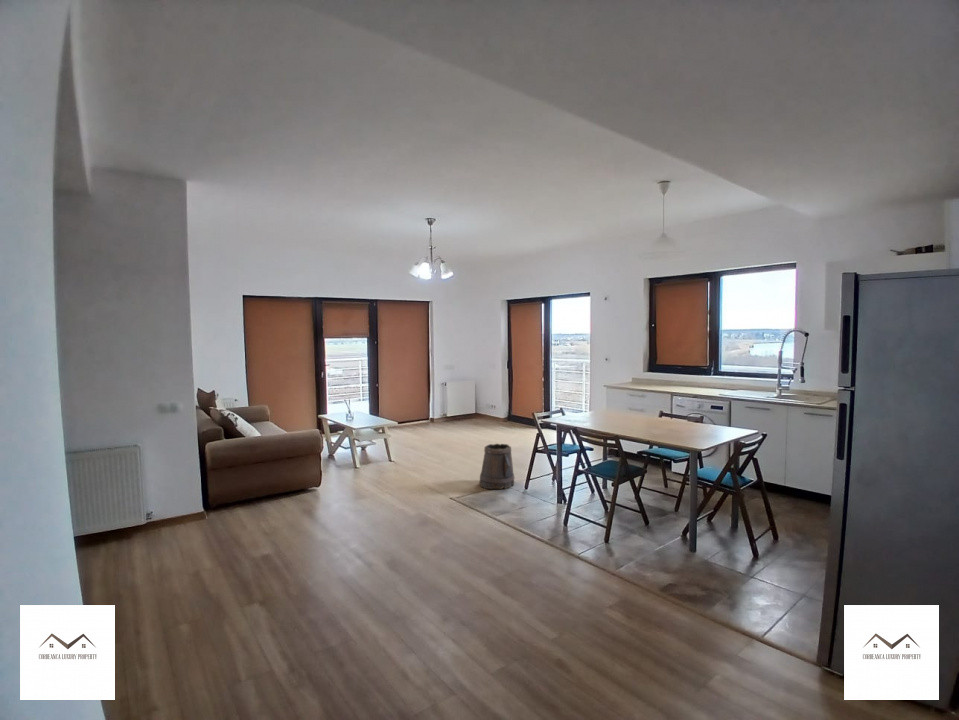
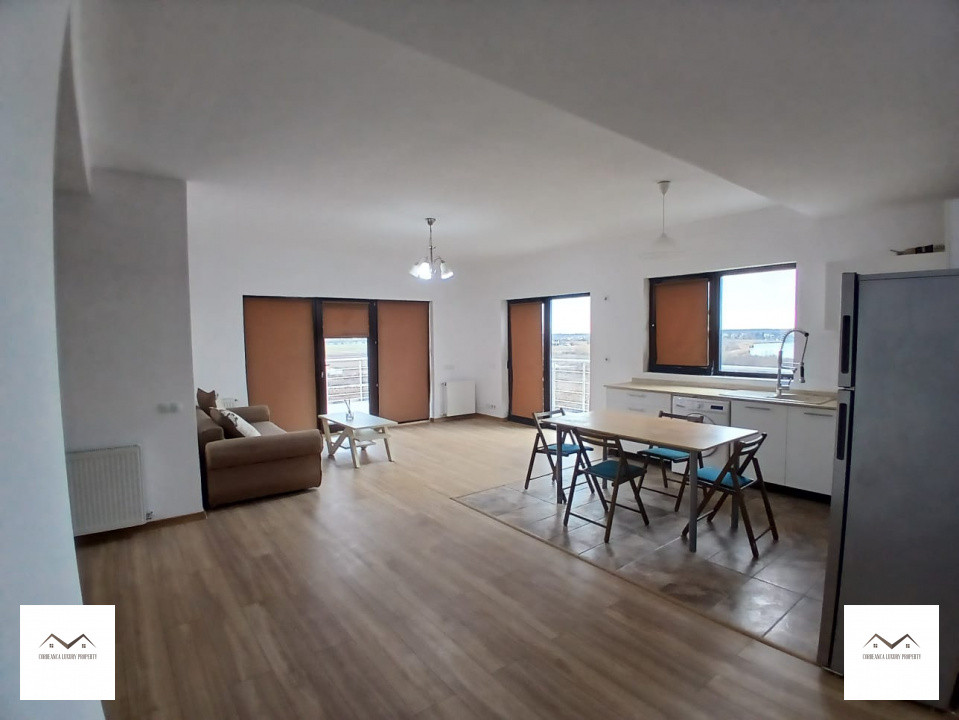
- bucket [478,443,515,490]
